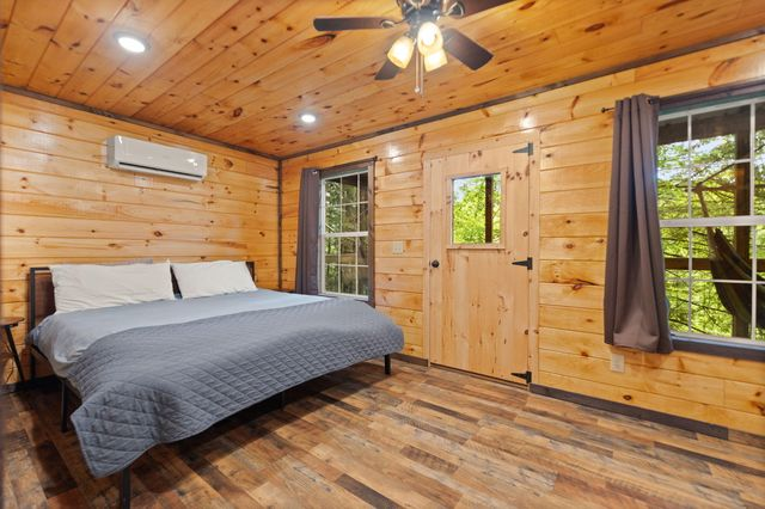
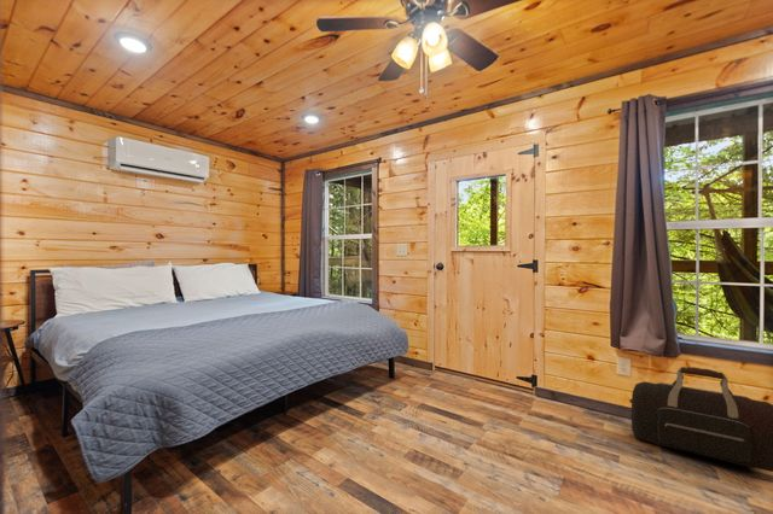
+ duffel bag [630,366,773,473]
